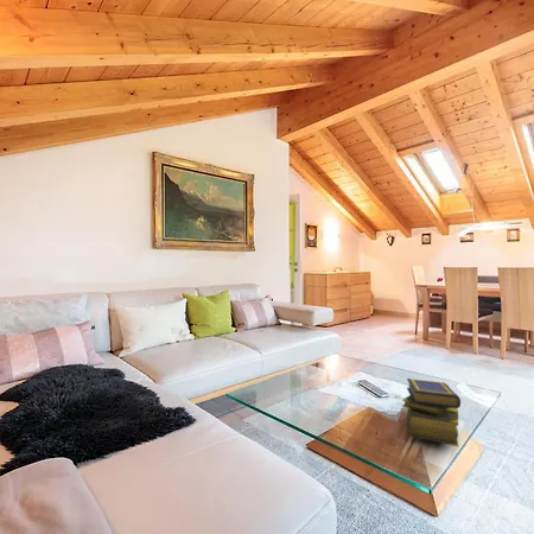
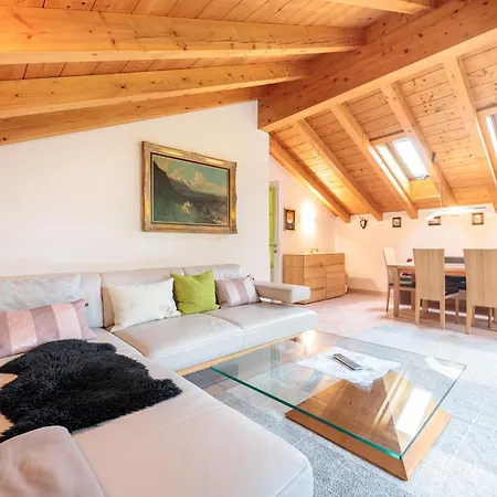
- stack of books [401,377,462,447]
